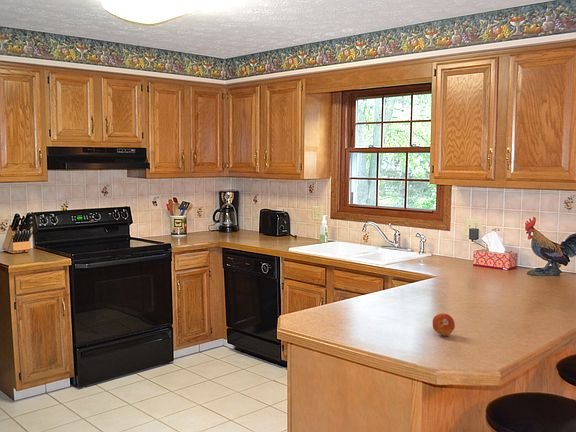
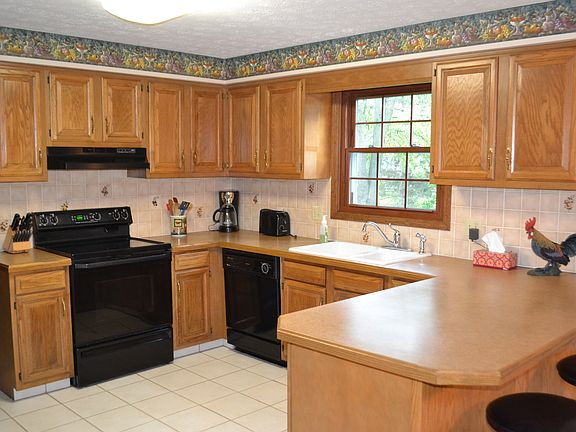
- fruit [432,312,456,337]
